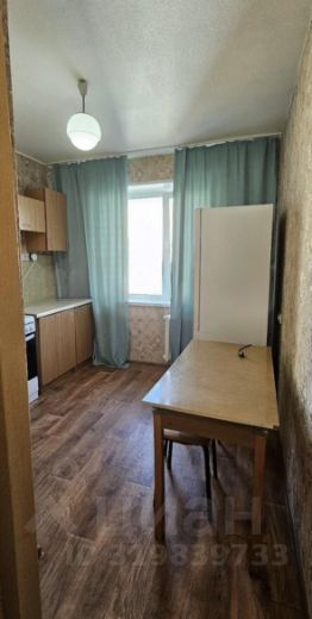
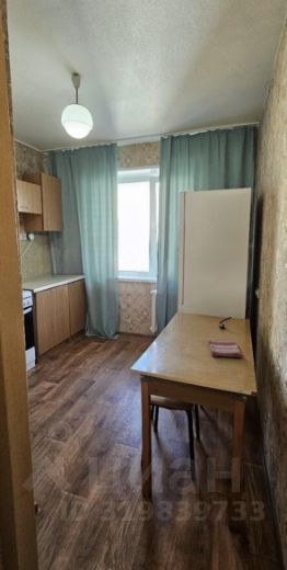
+ dish towel [207,339,244,358]
